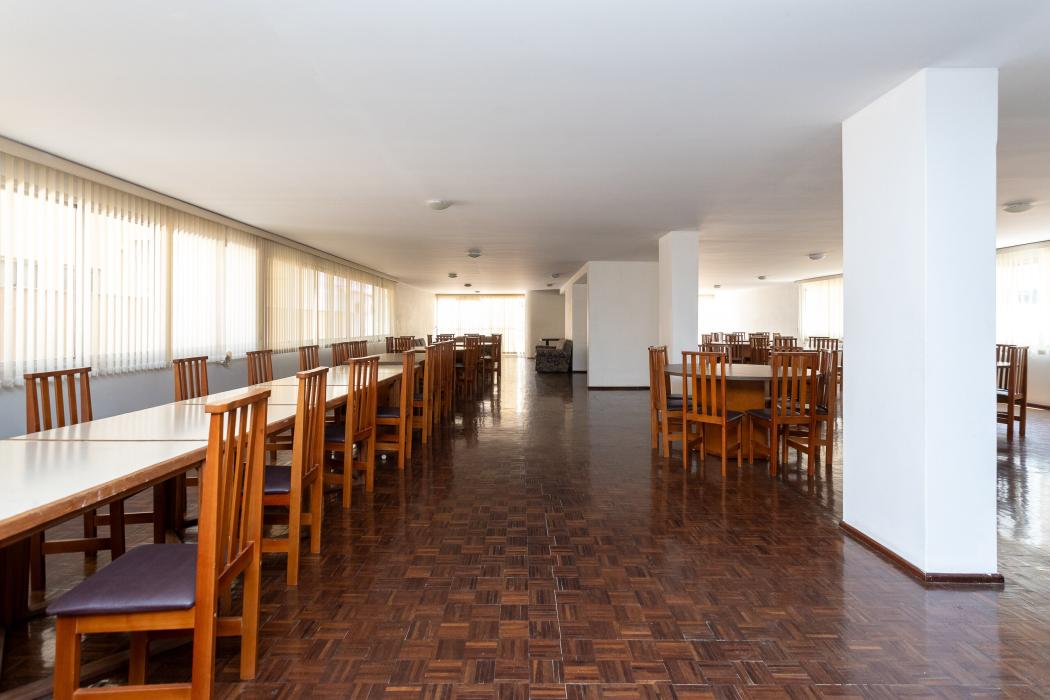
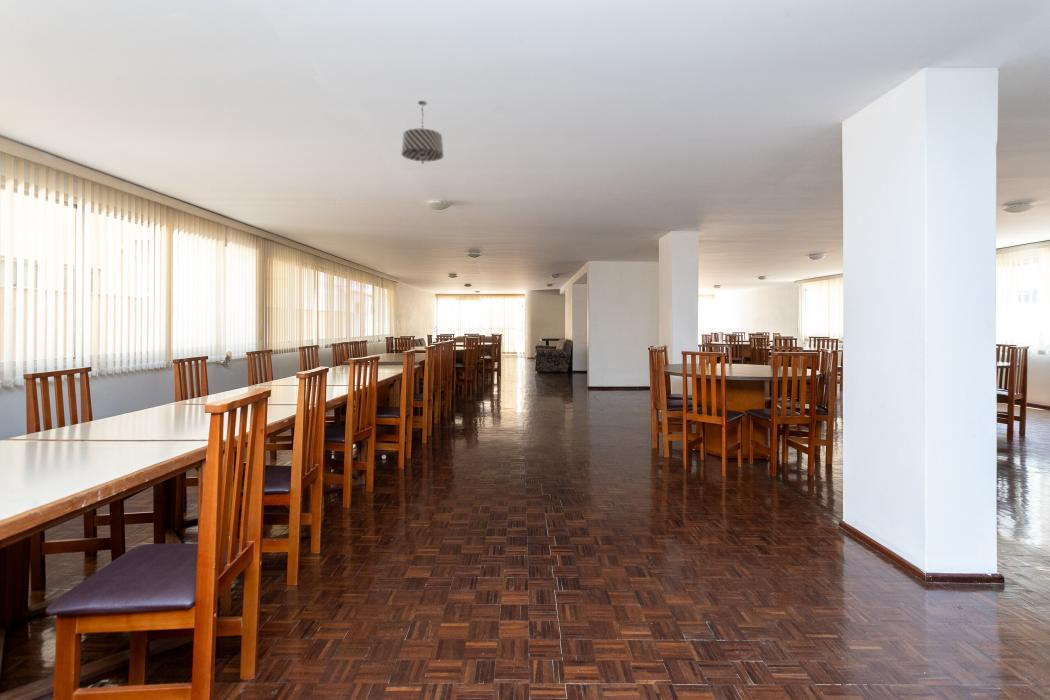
+ pendant light [400,100,445,165]
